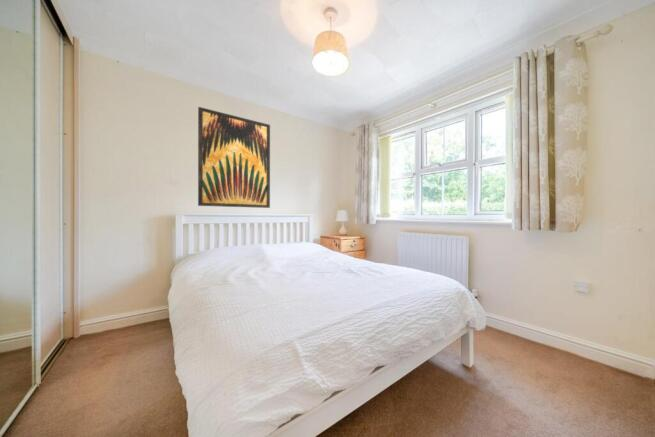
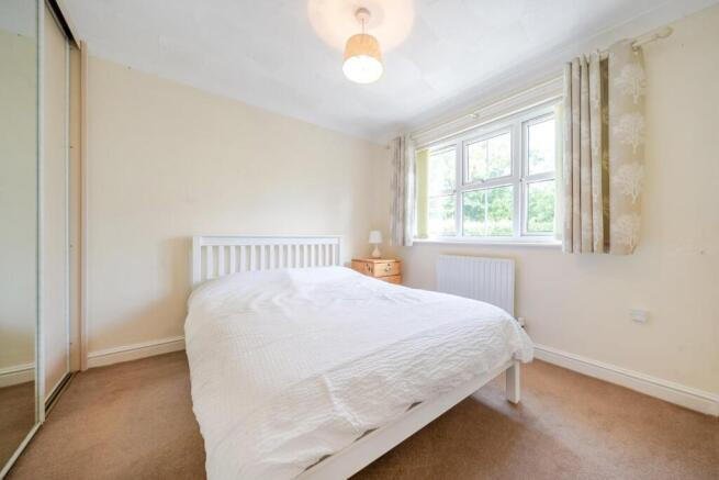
- wall art [197,106,271,209]
